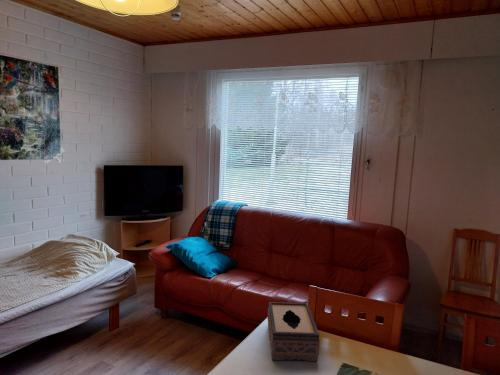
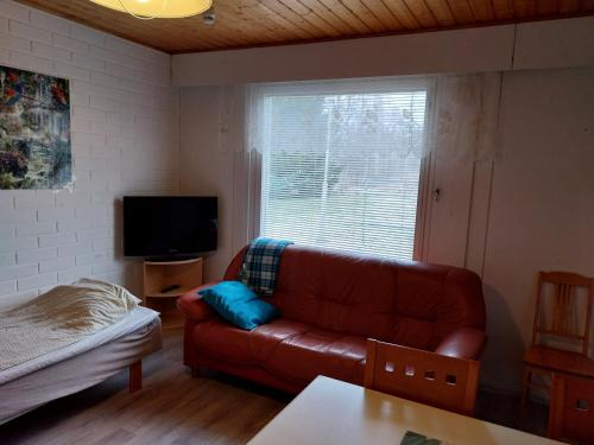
- tissue box [267,301,321,362]
